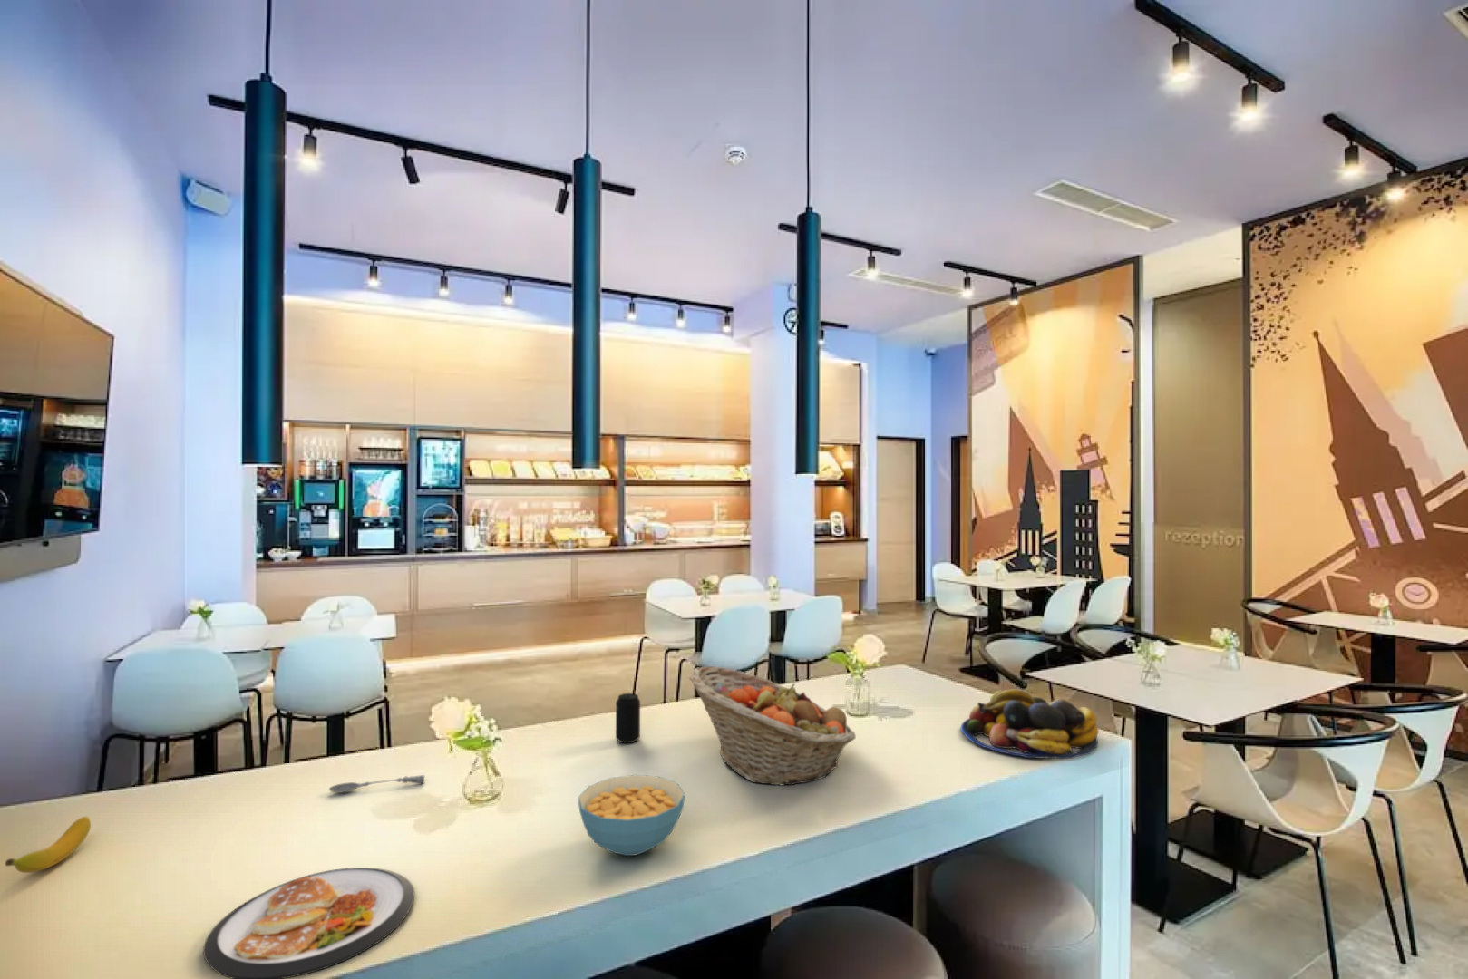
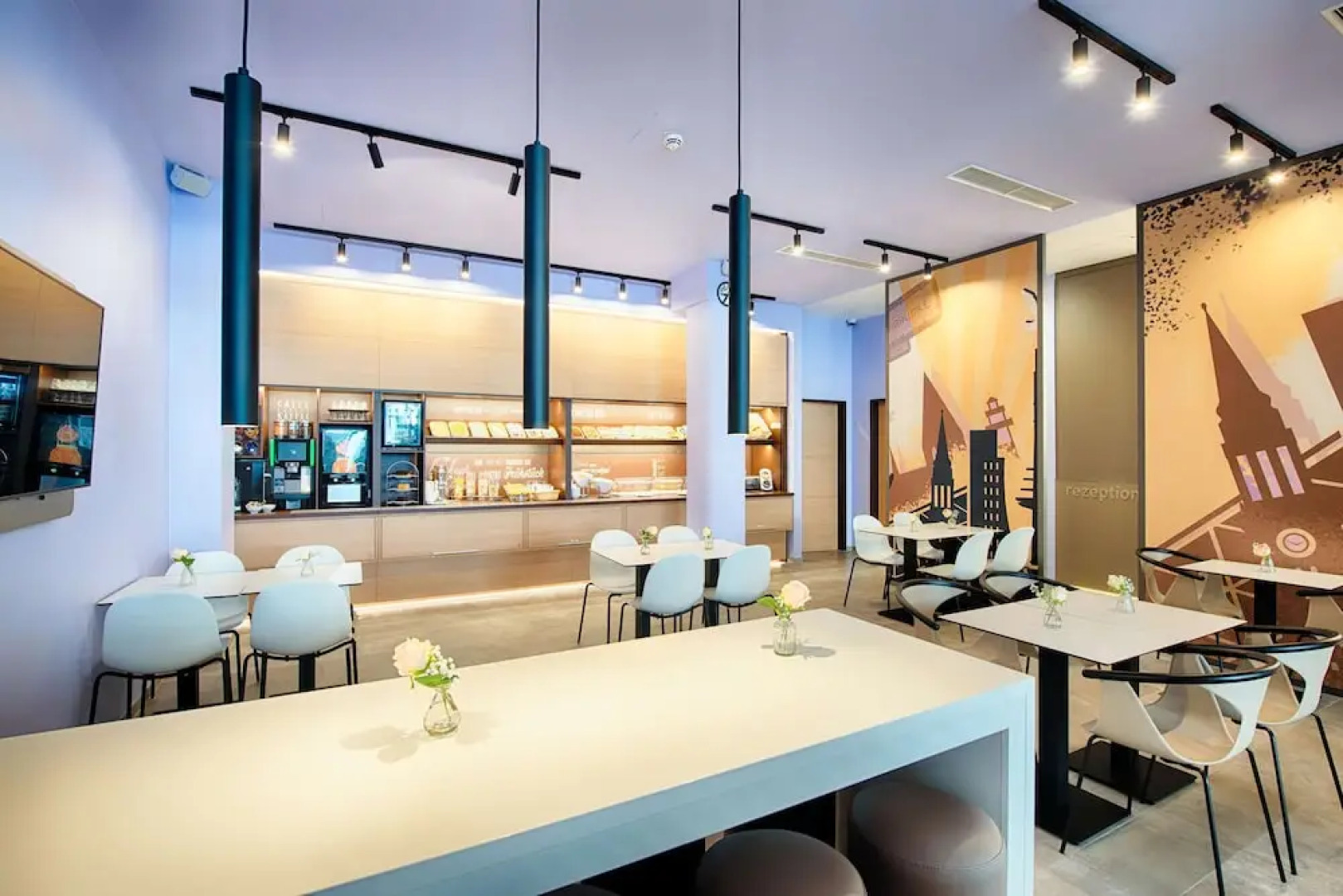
- fruit basket [689,665,857,787]
- fruit bowl [960,688,1099,759]
- beverage can [614,693,641,744]
- banana [4,816,92,874]
- dish [202,866,415,979]
- soupspoon [328,775,425,794]
- cereal bowl [577,775,685,857]
